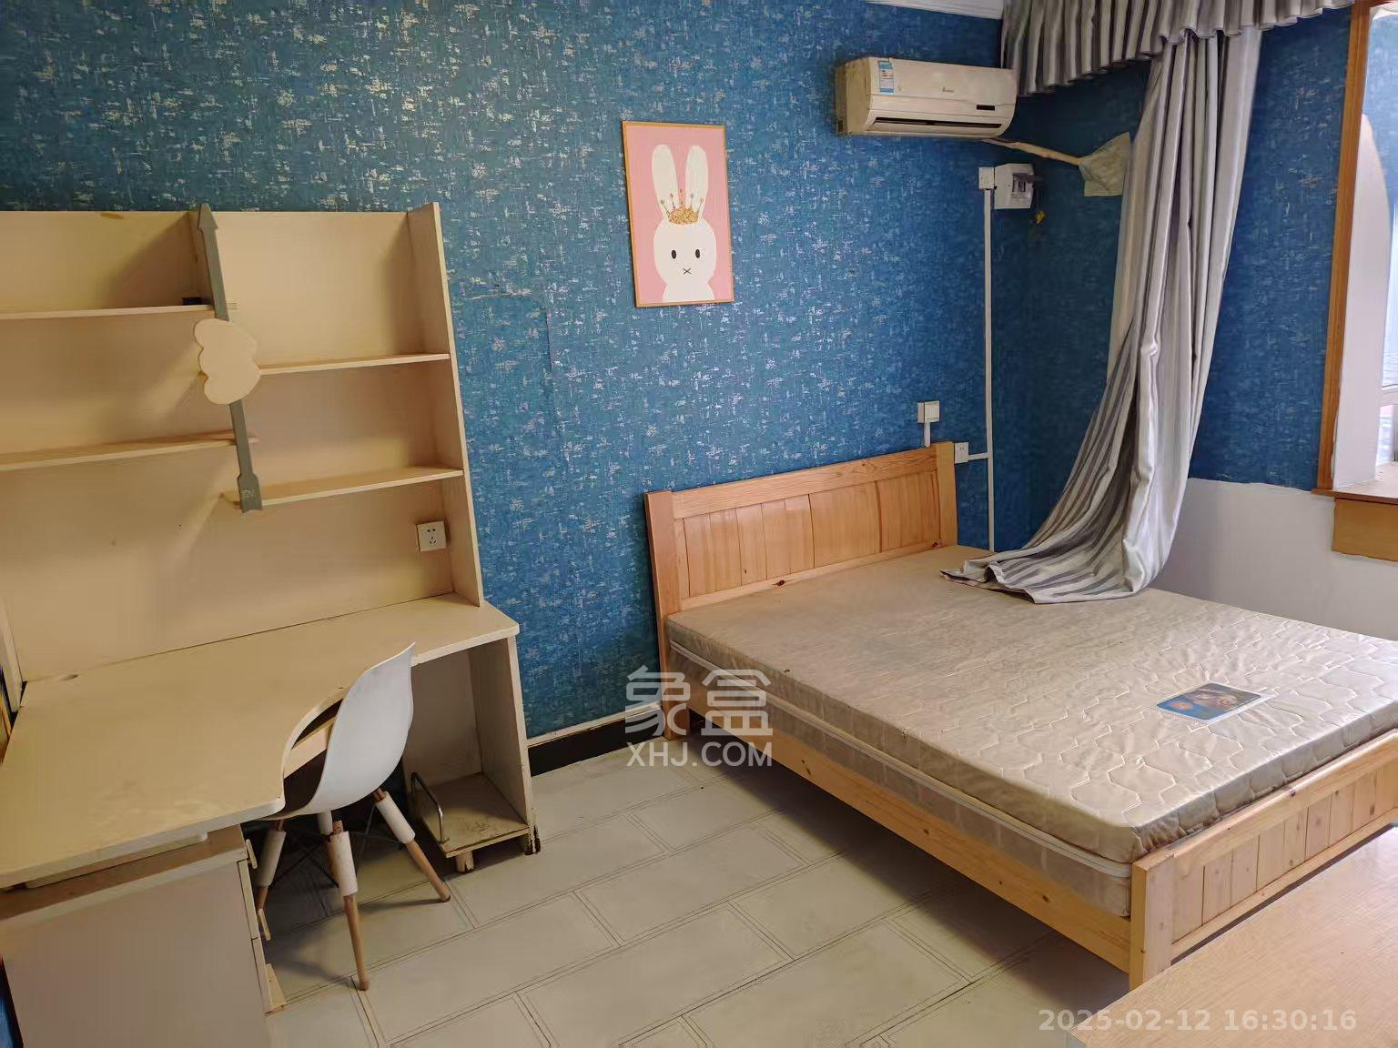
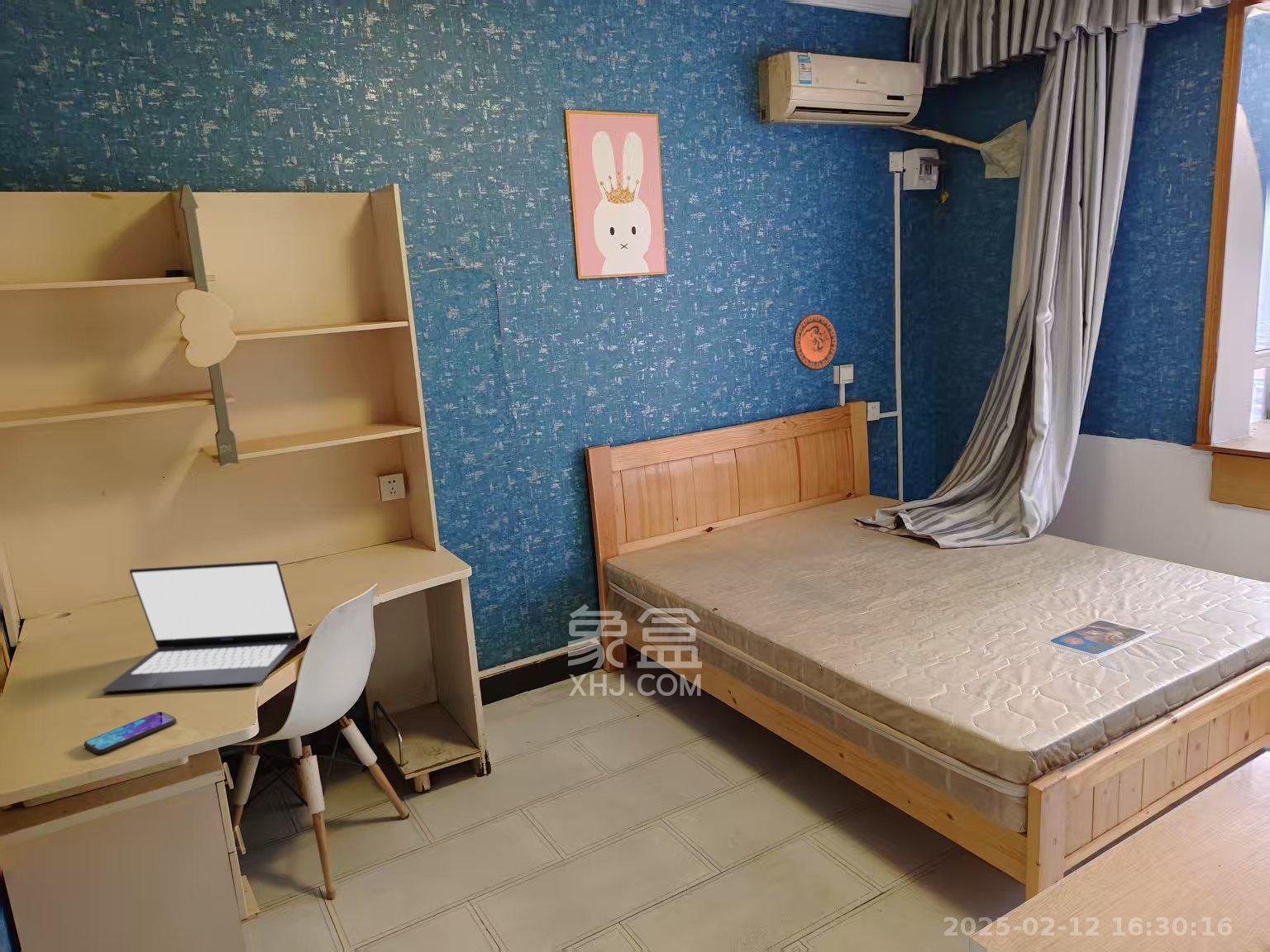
+ smartphone [84,711,177,754]
+ laptop [101,559,301,693]
+ decorative plate [793,312,838,371]
